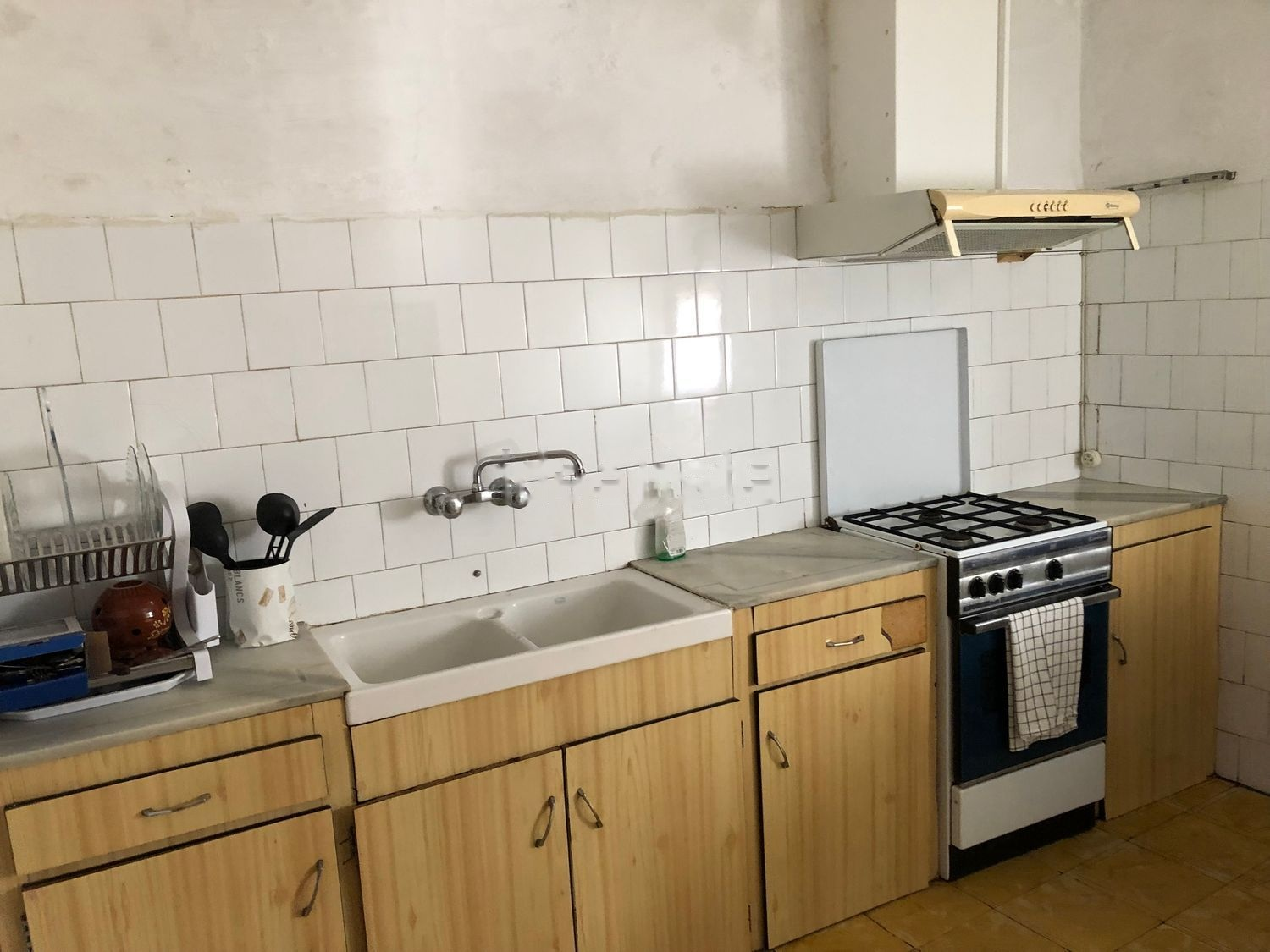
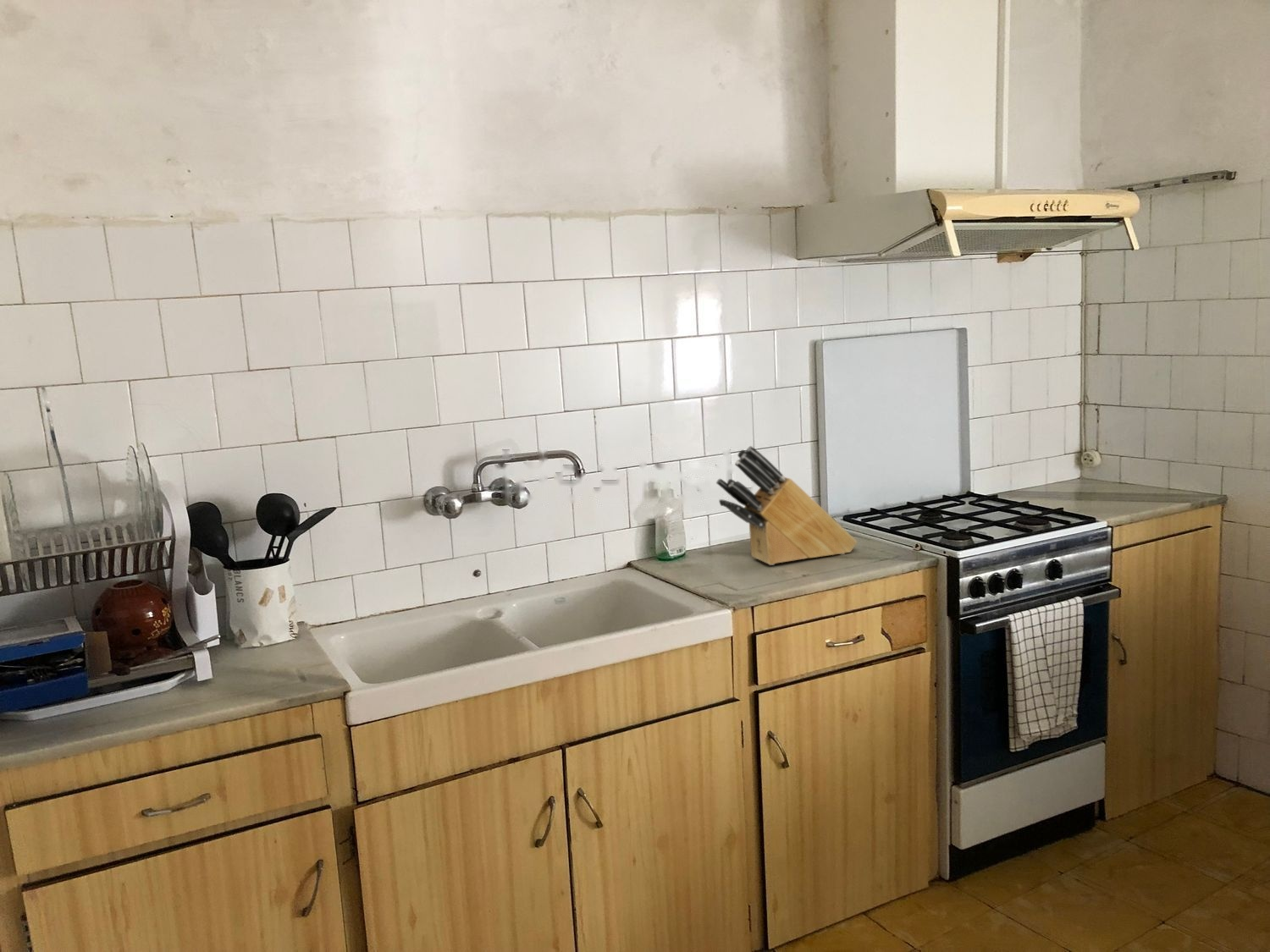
+ knife block [715,445,858,566]
